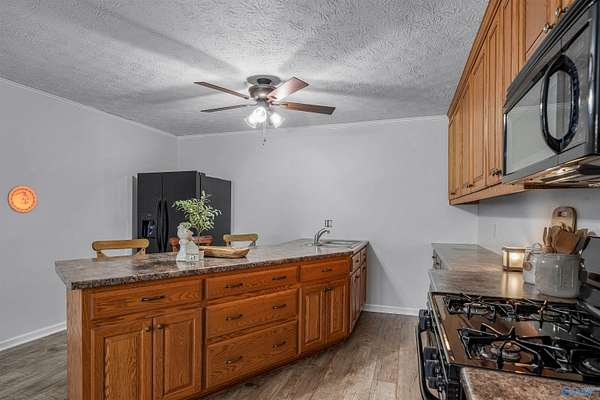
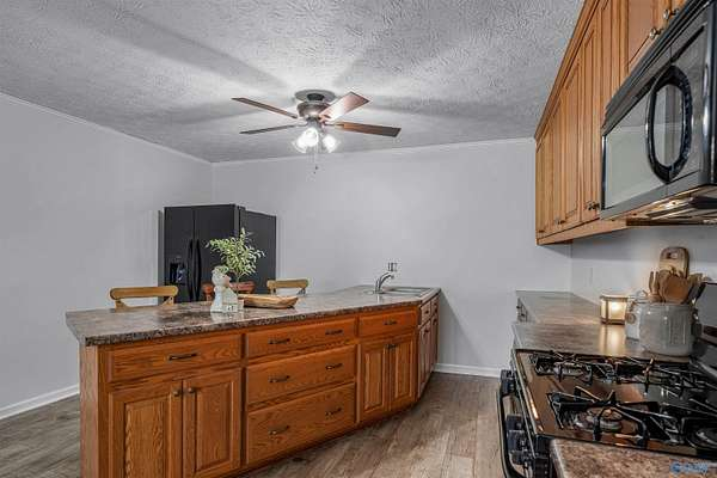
- decorative plate [7,185,38,214]
